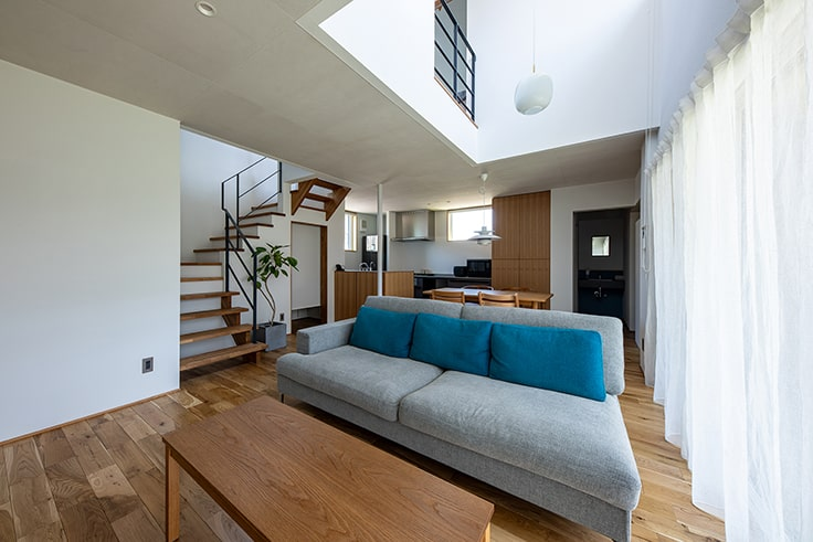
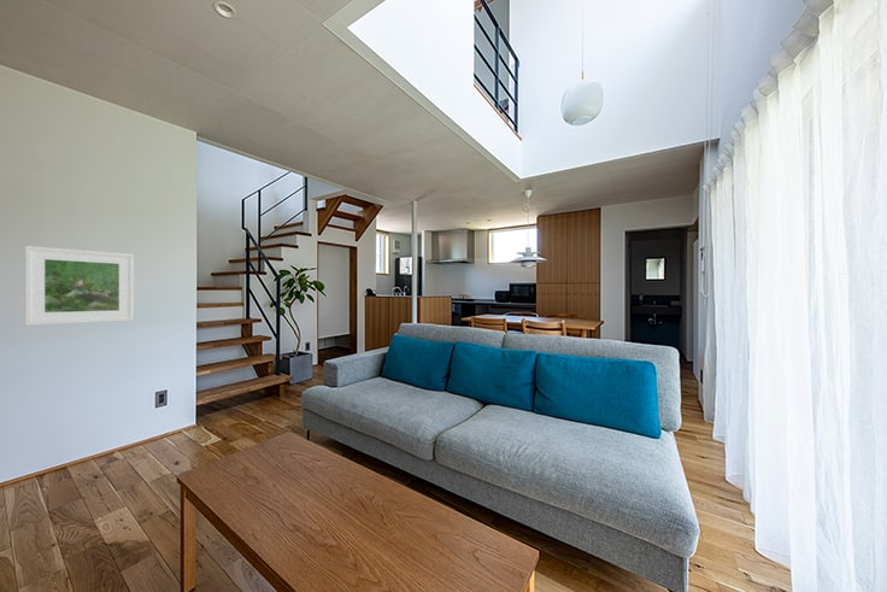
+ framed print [24,245,135,327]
